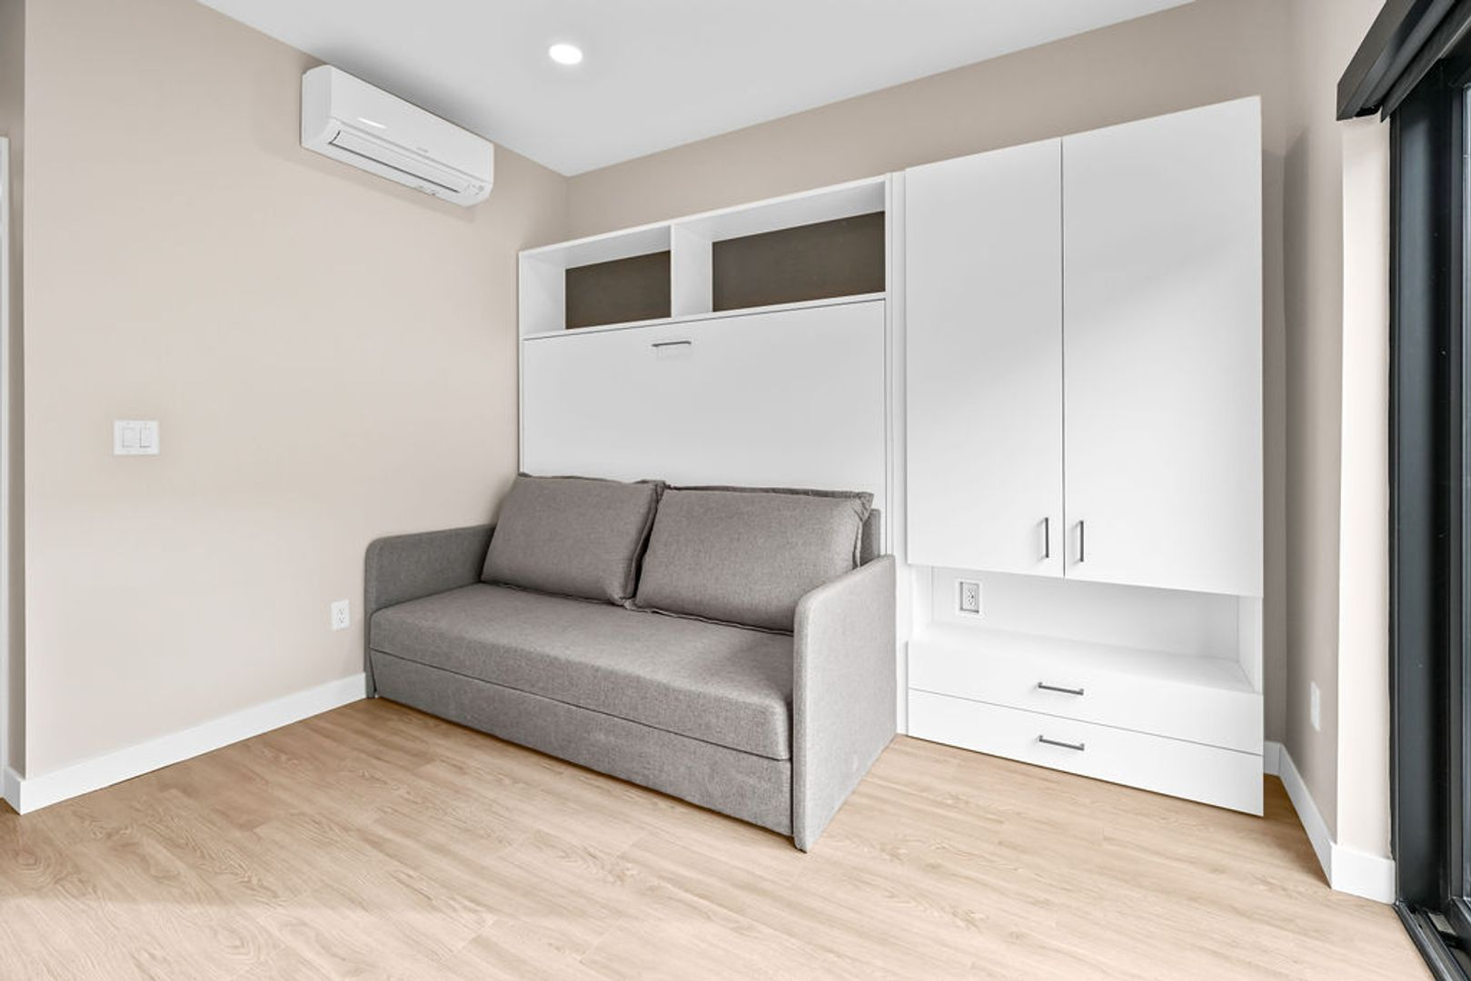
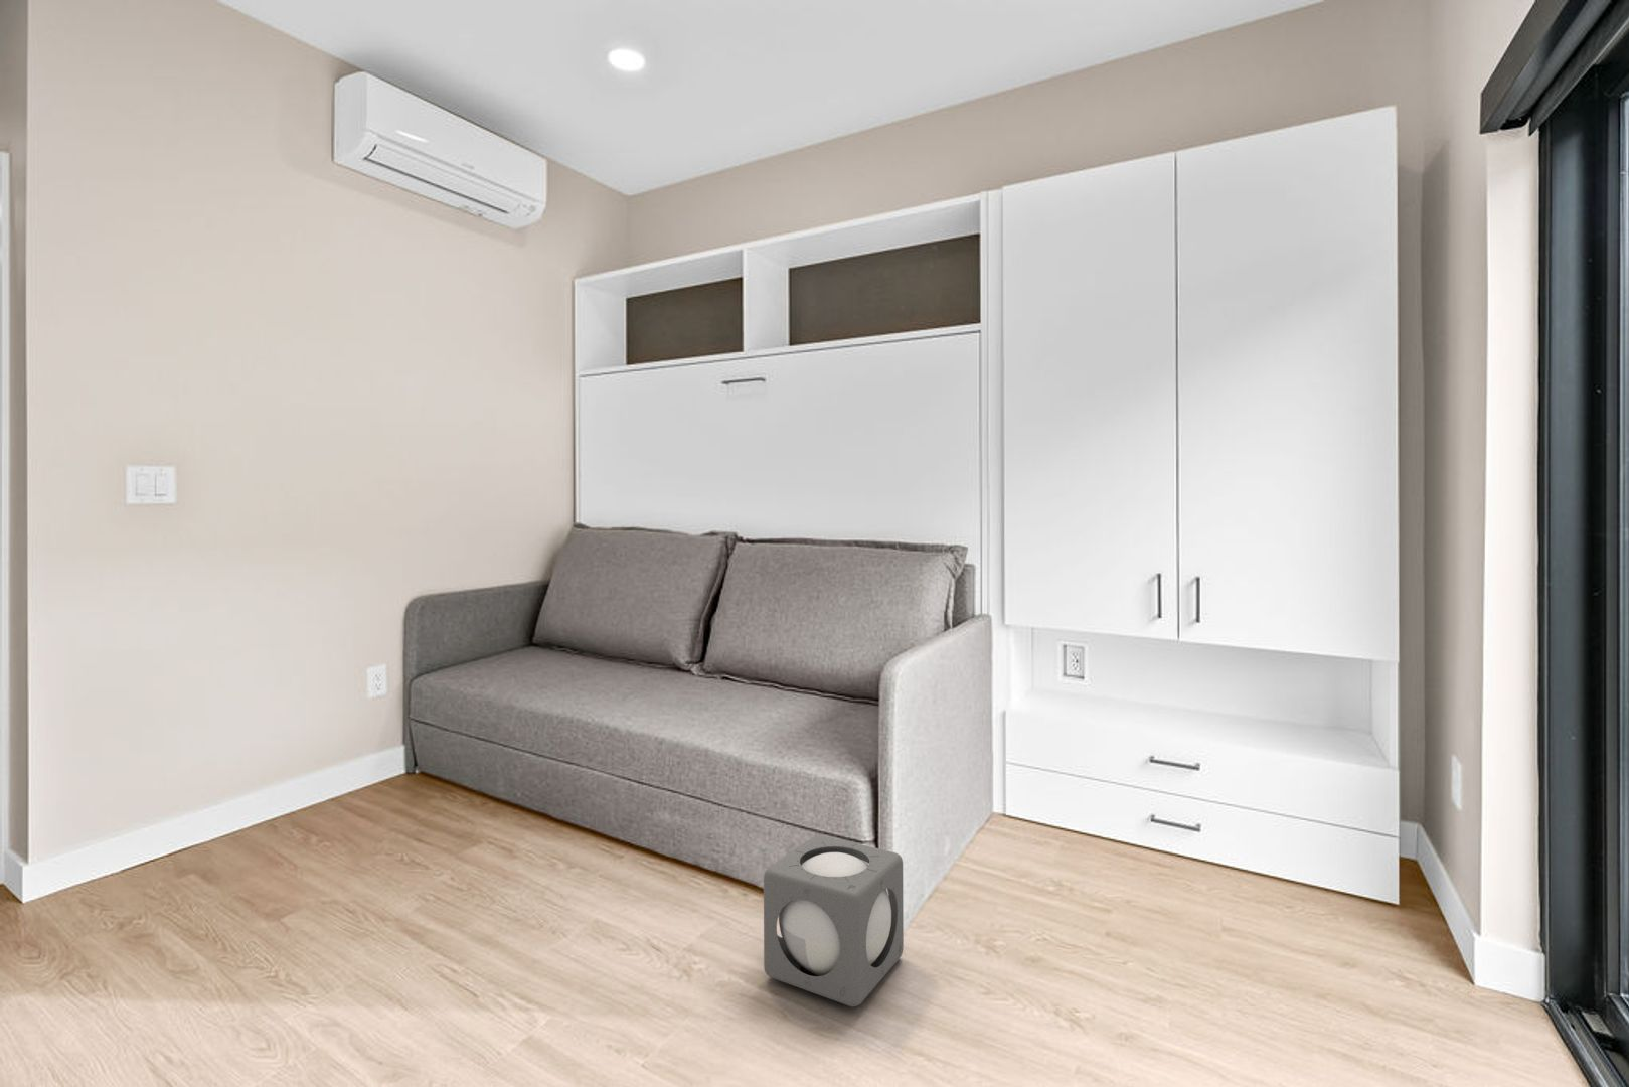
+ speaker [763,835,905,1007]
